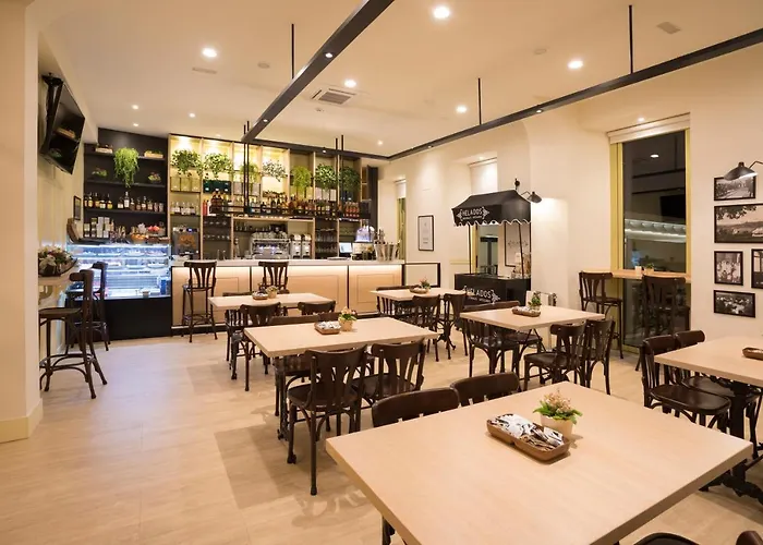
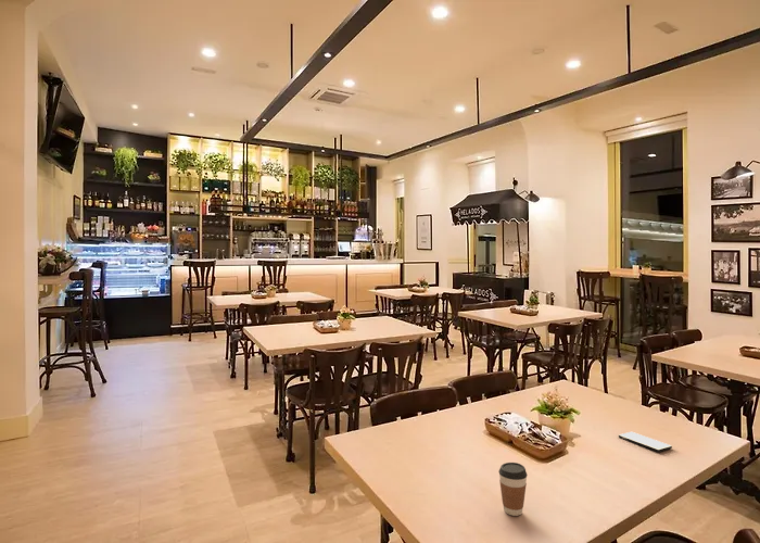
+ coffee cup [498,462,529,517]
+ smartphone [618,431,673,453]
